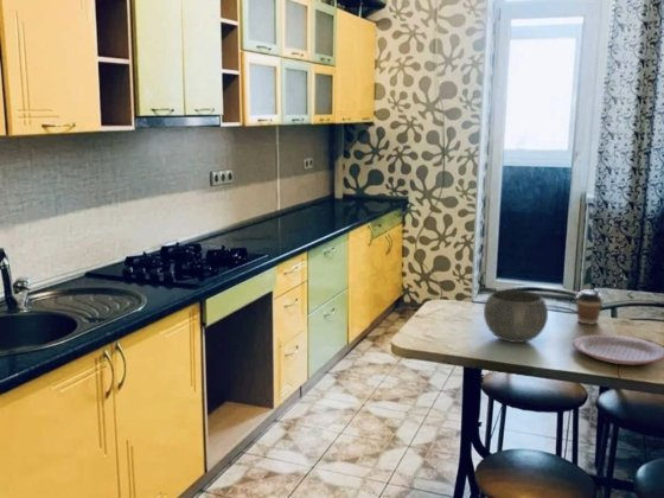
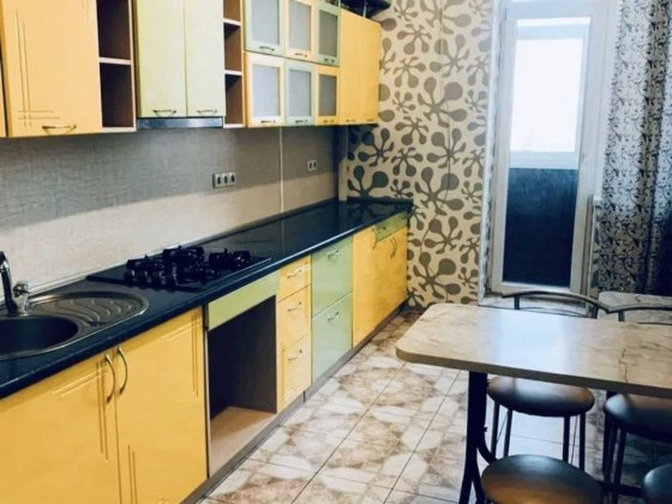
- plate [572,333,664,365]
- bowl [483,289,549,344]
- coffee cup [575,288,605,326]
